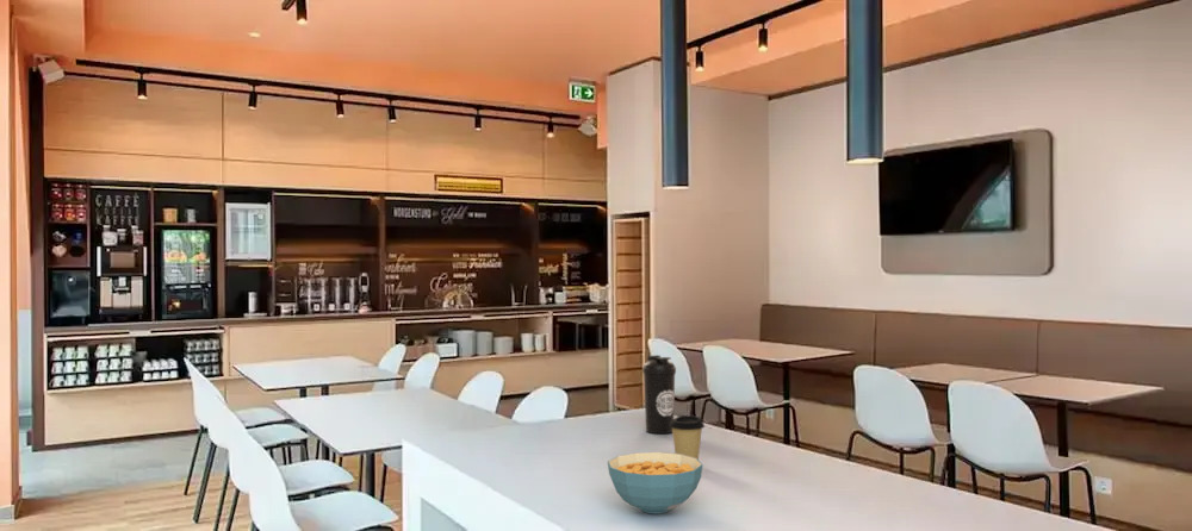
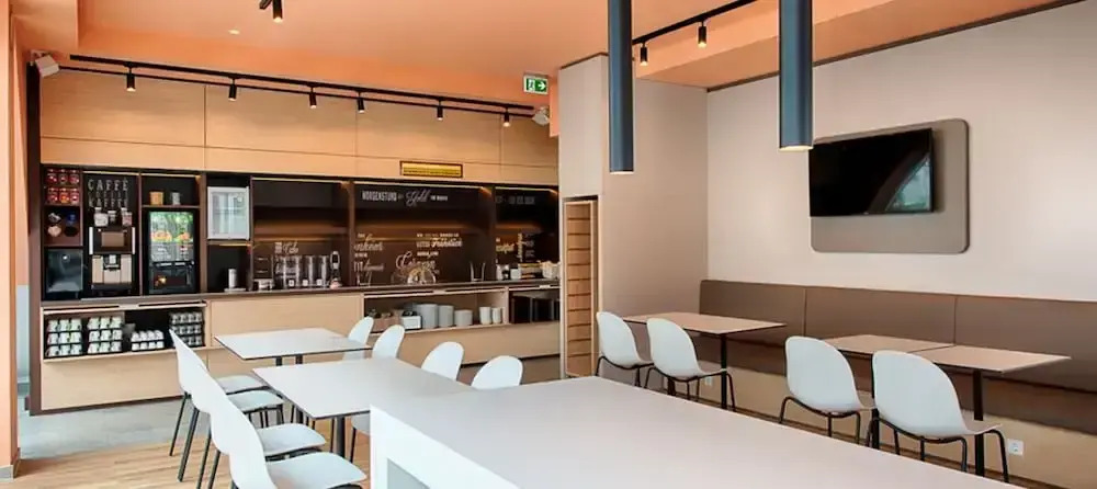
- cereal bowl [607,451,703,514]
- water bottle [641,354,677,435]
- coffee cup [670,414,706,461]
